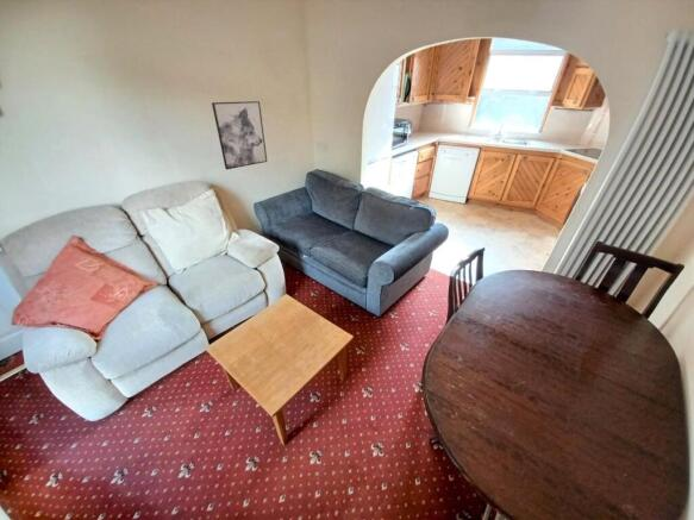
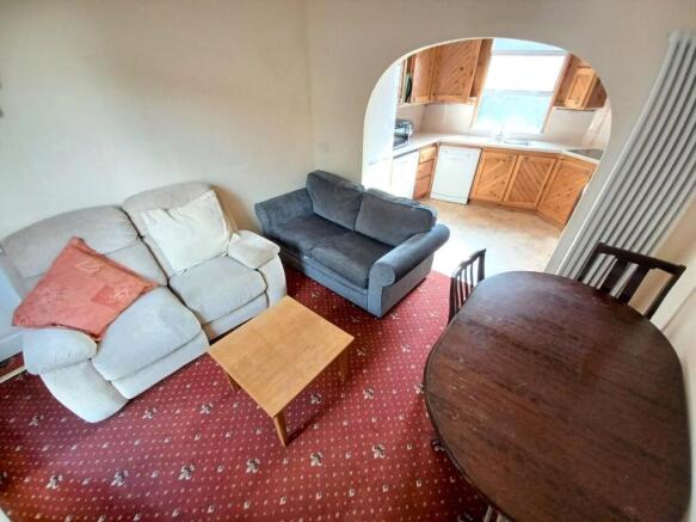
- wall art [211,100,268,170]
